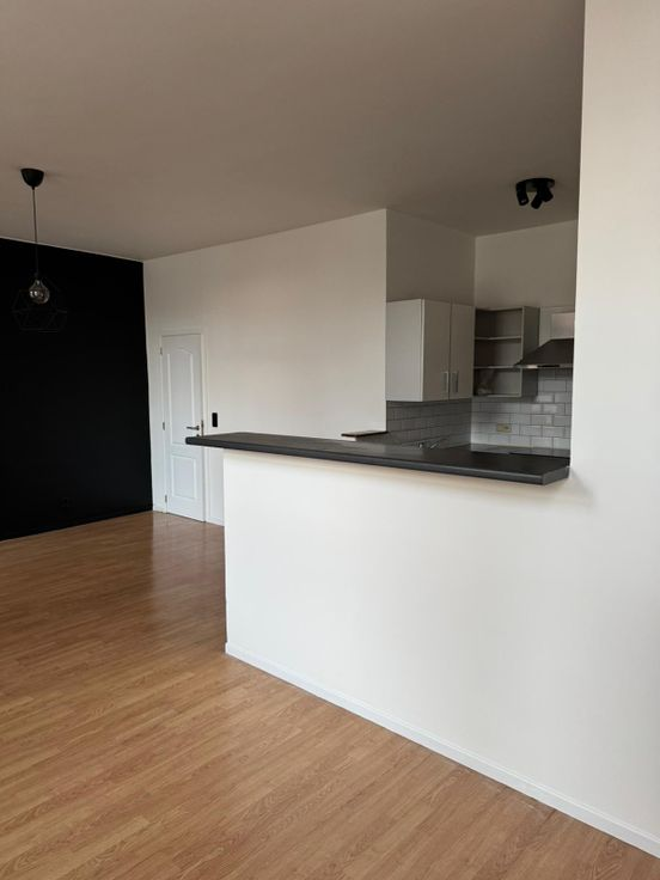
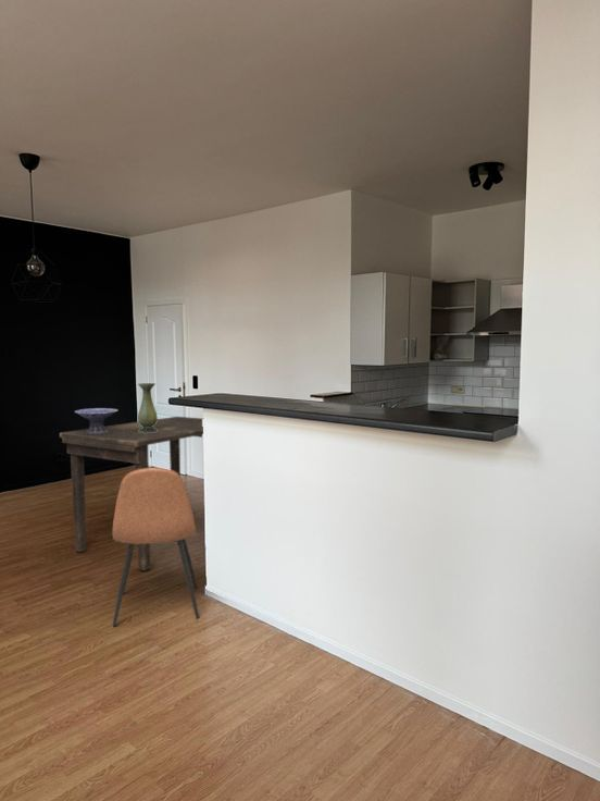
+ decorative bowl [74,407,120,434]
+ chair [111,467,200,627]
+ vase [137,382,159,433]
+ dining table [59,416,204,571]
